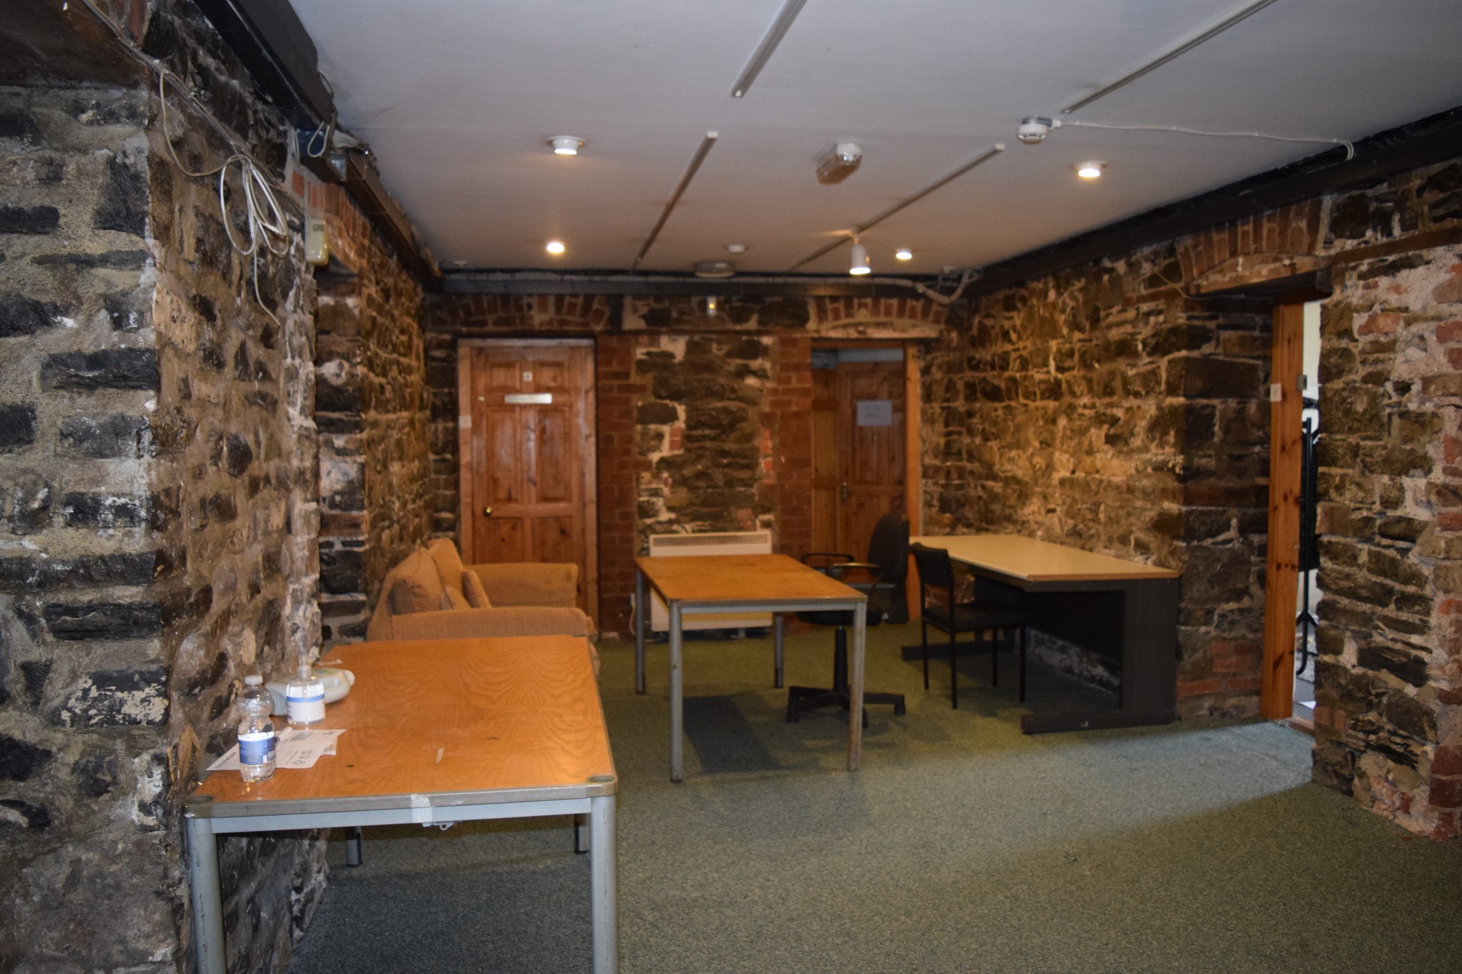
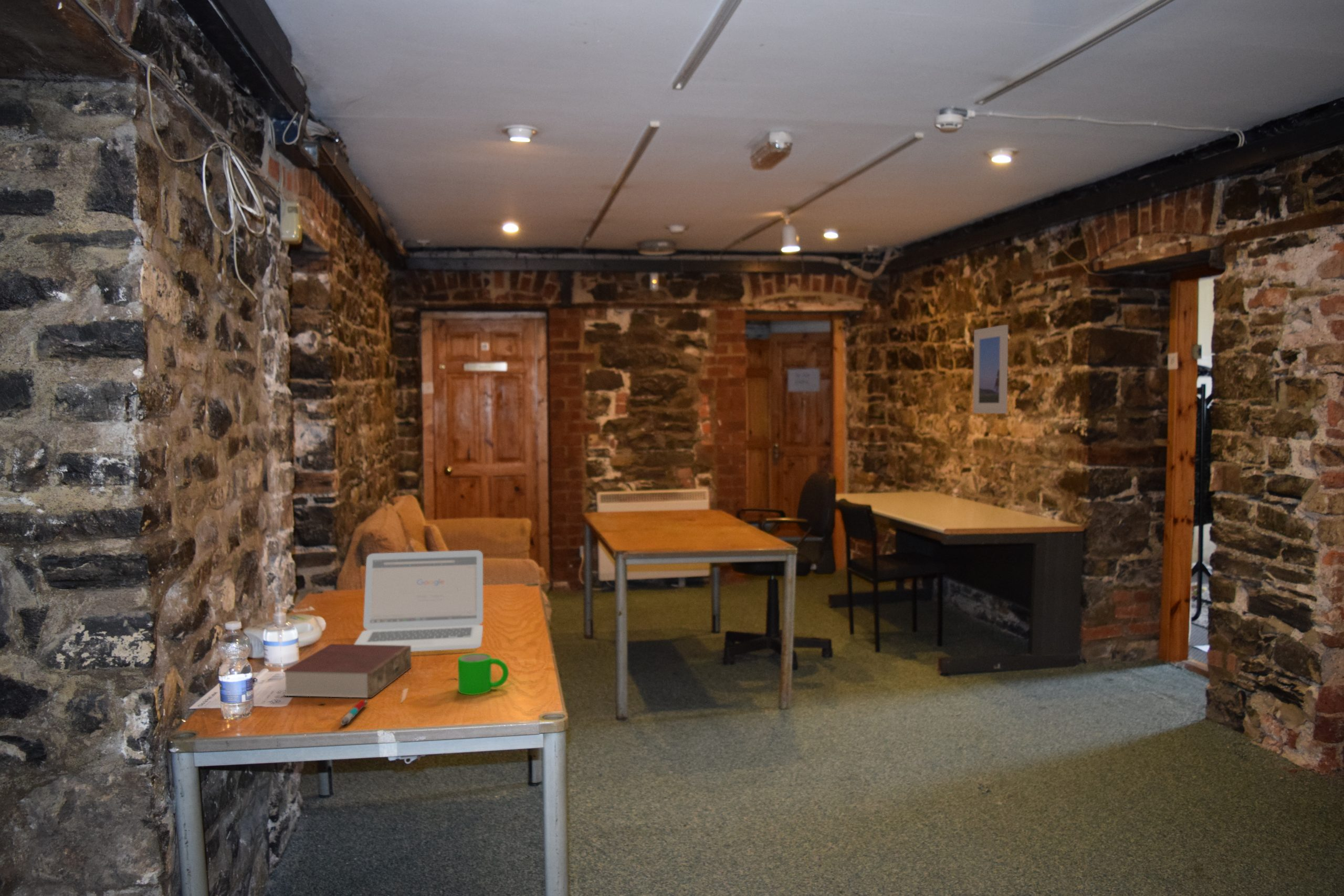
+ mug [457,653,509,695]
+ pen [340,700,368,726]
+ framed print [973,324,1009,414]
+ book [282,644,412,699]
+ laptop [353,550,484,652]
